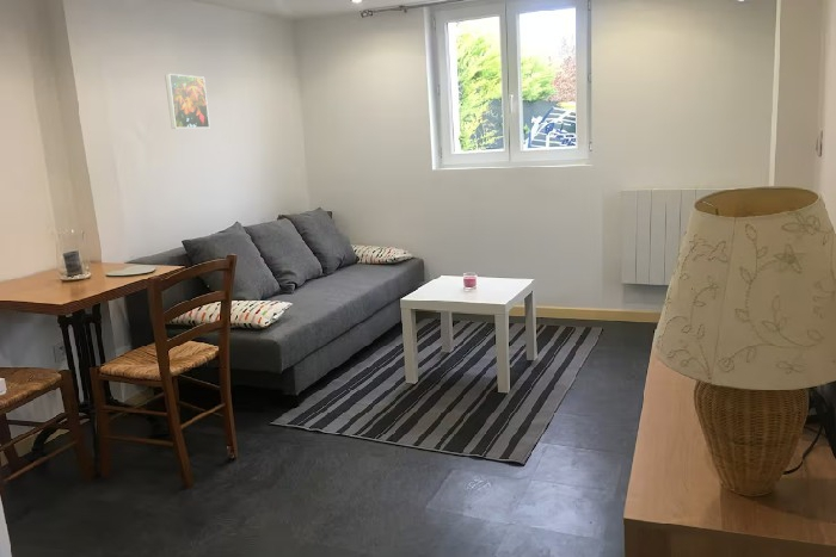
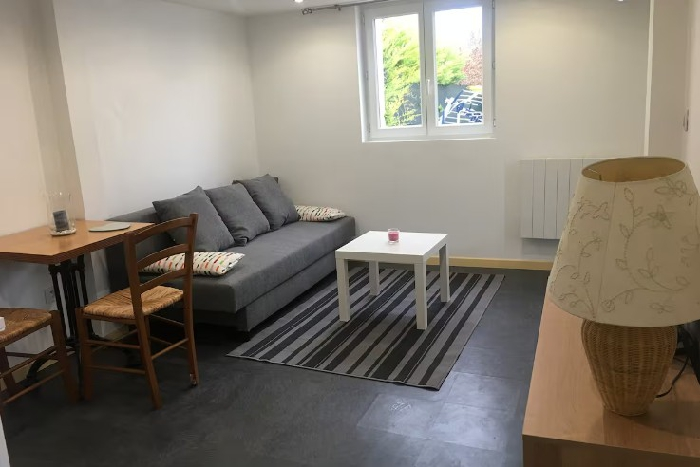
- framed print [164,73,211,130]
